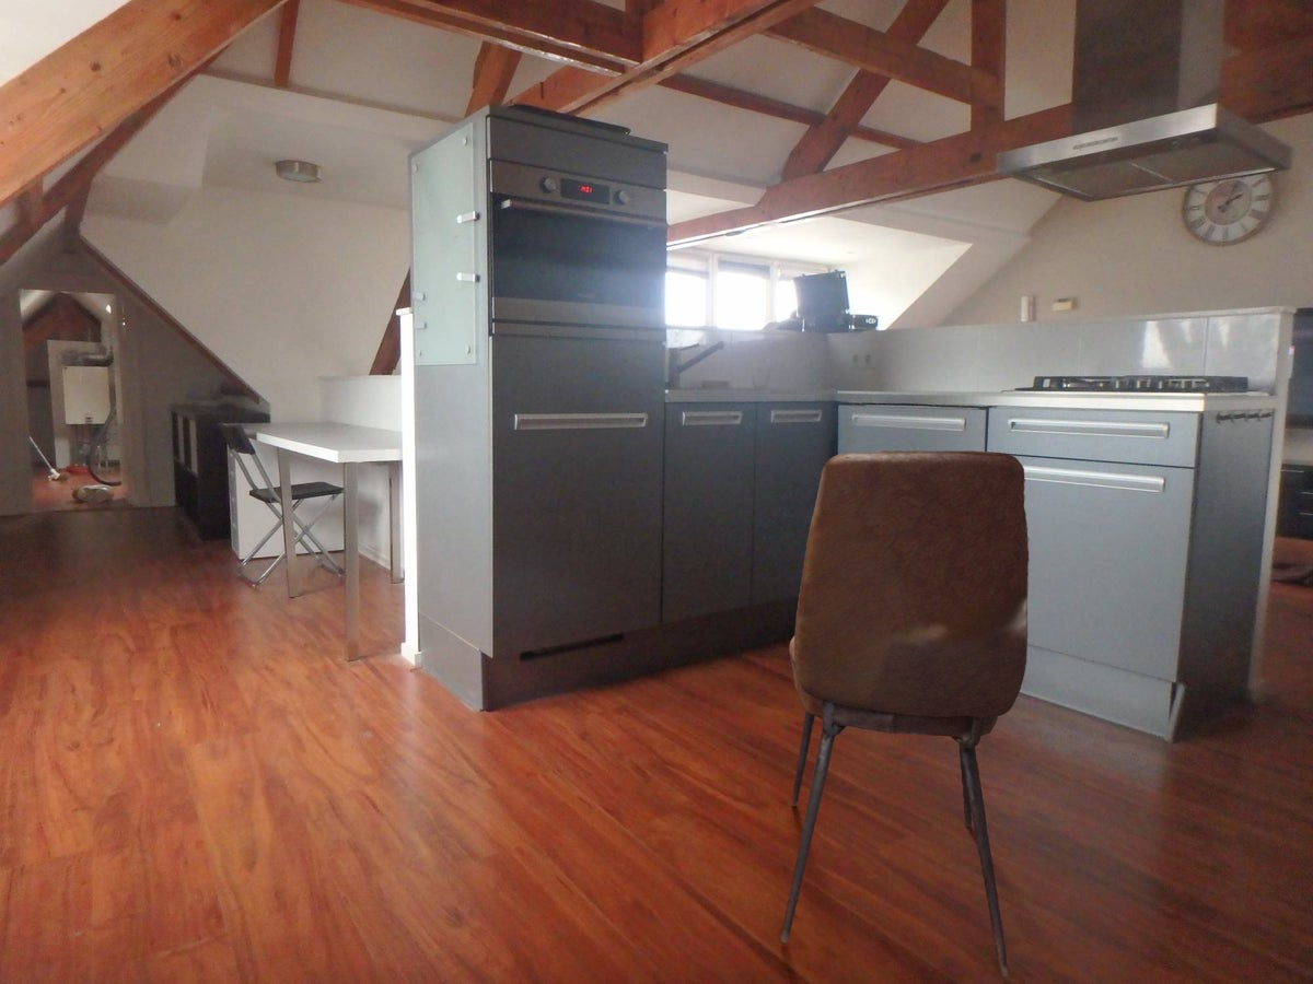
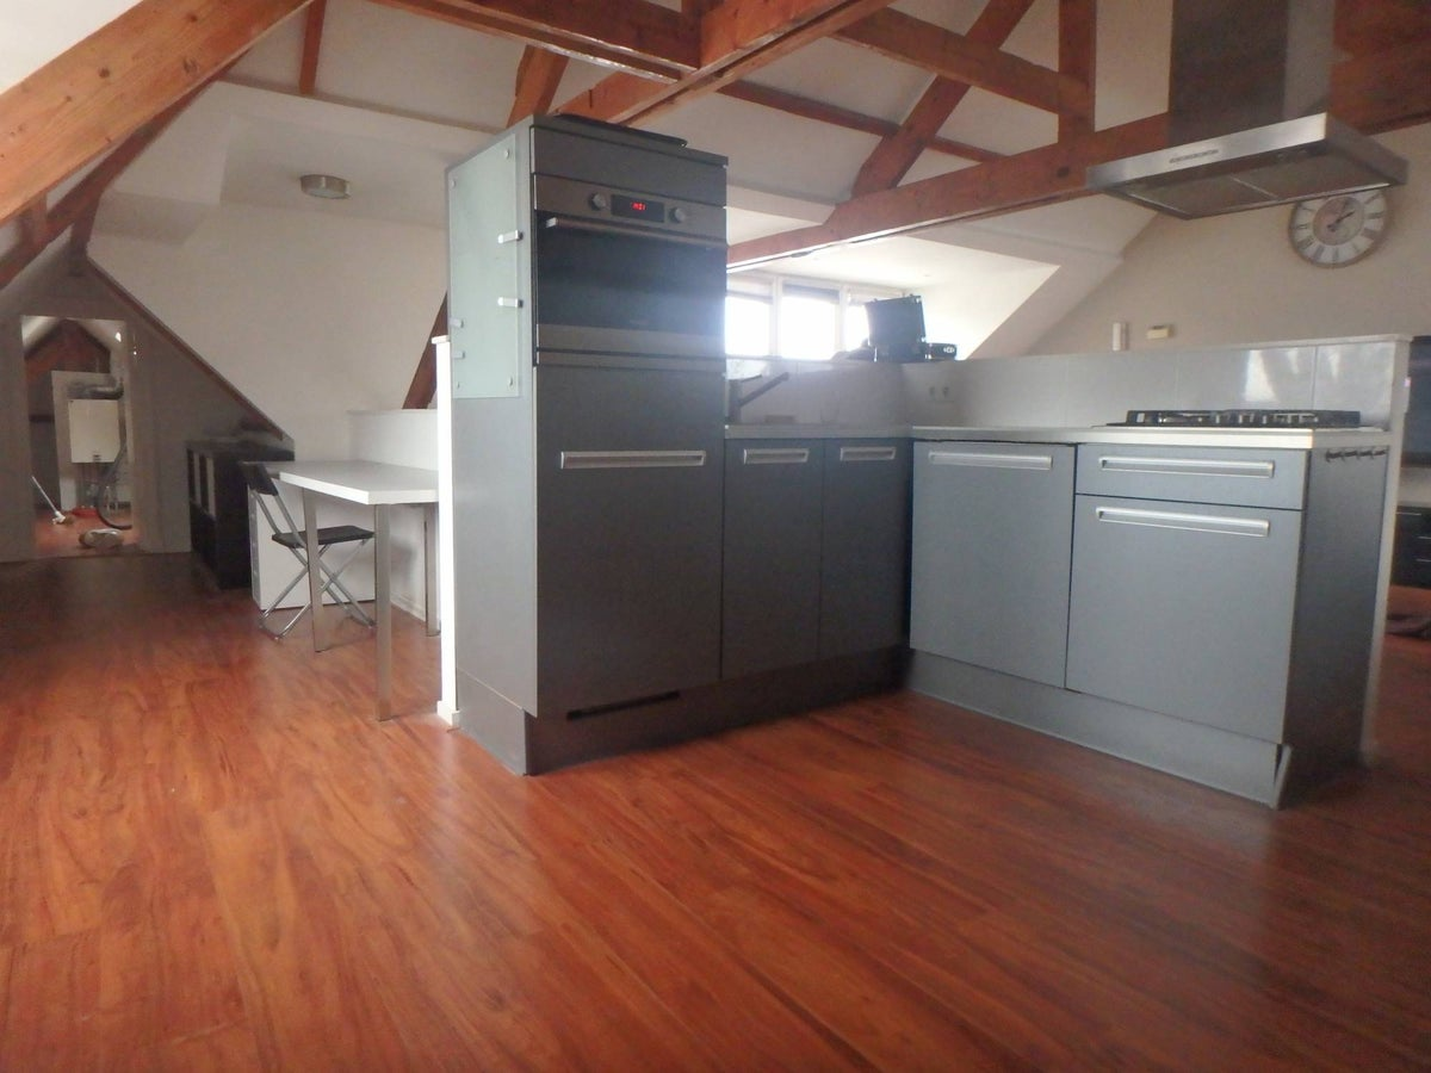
- dining chair [779,449,1031,979]
